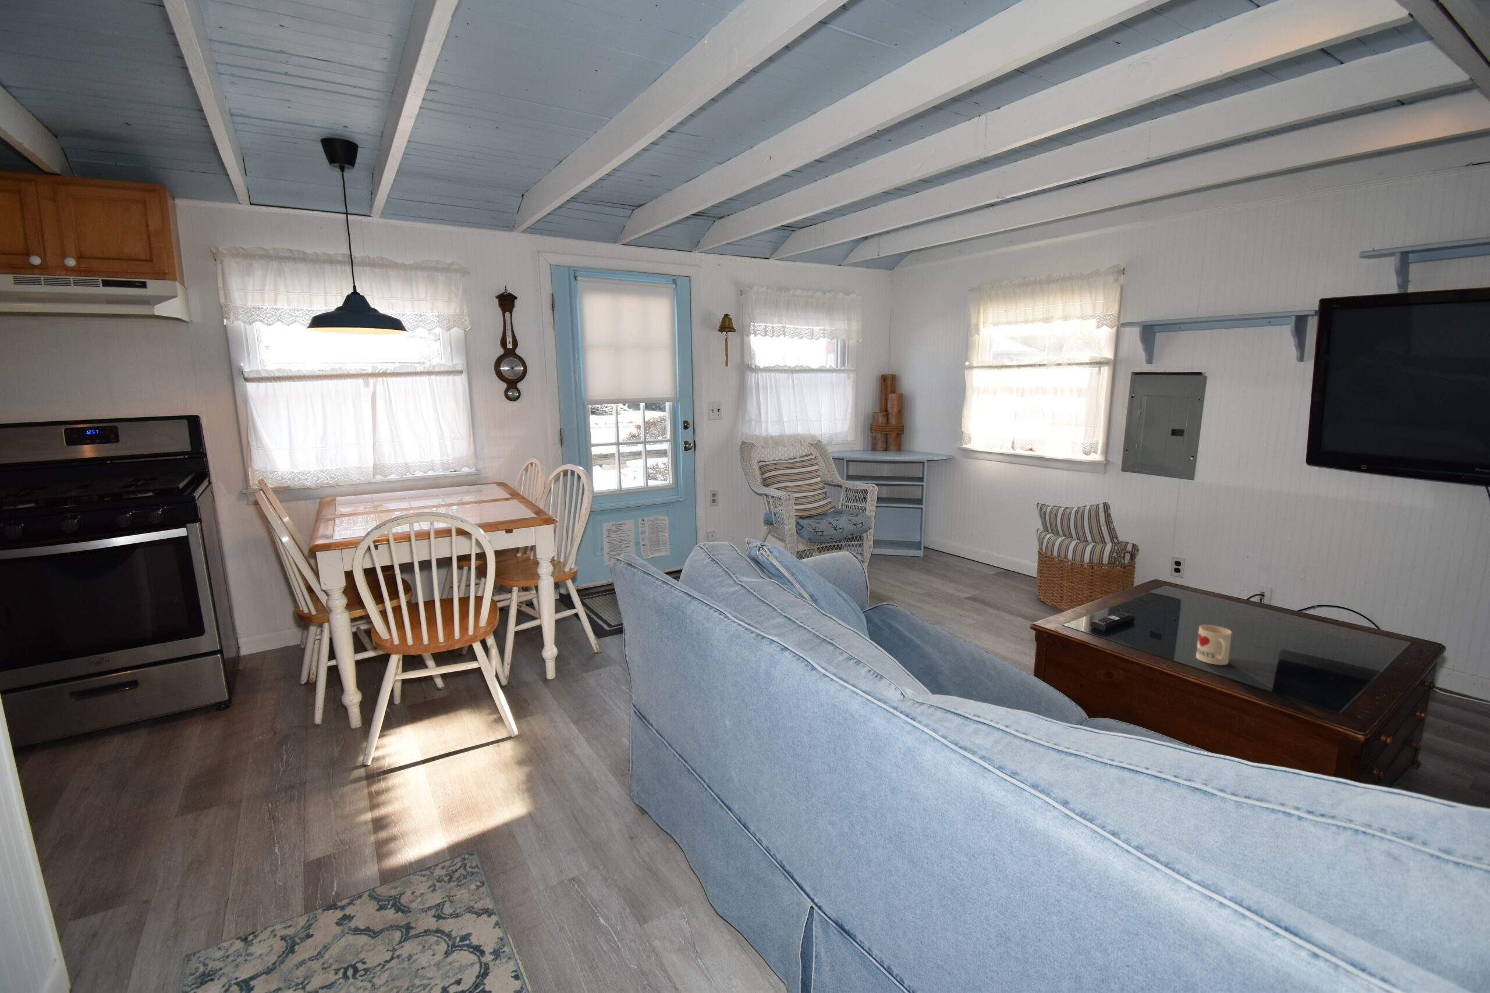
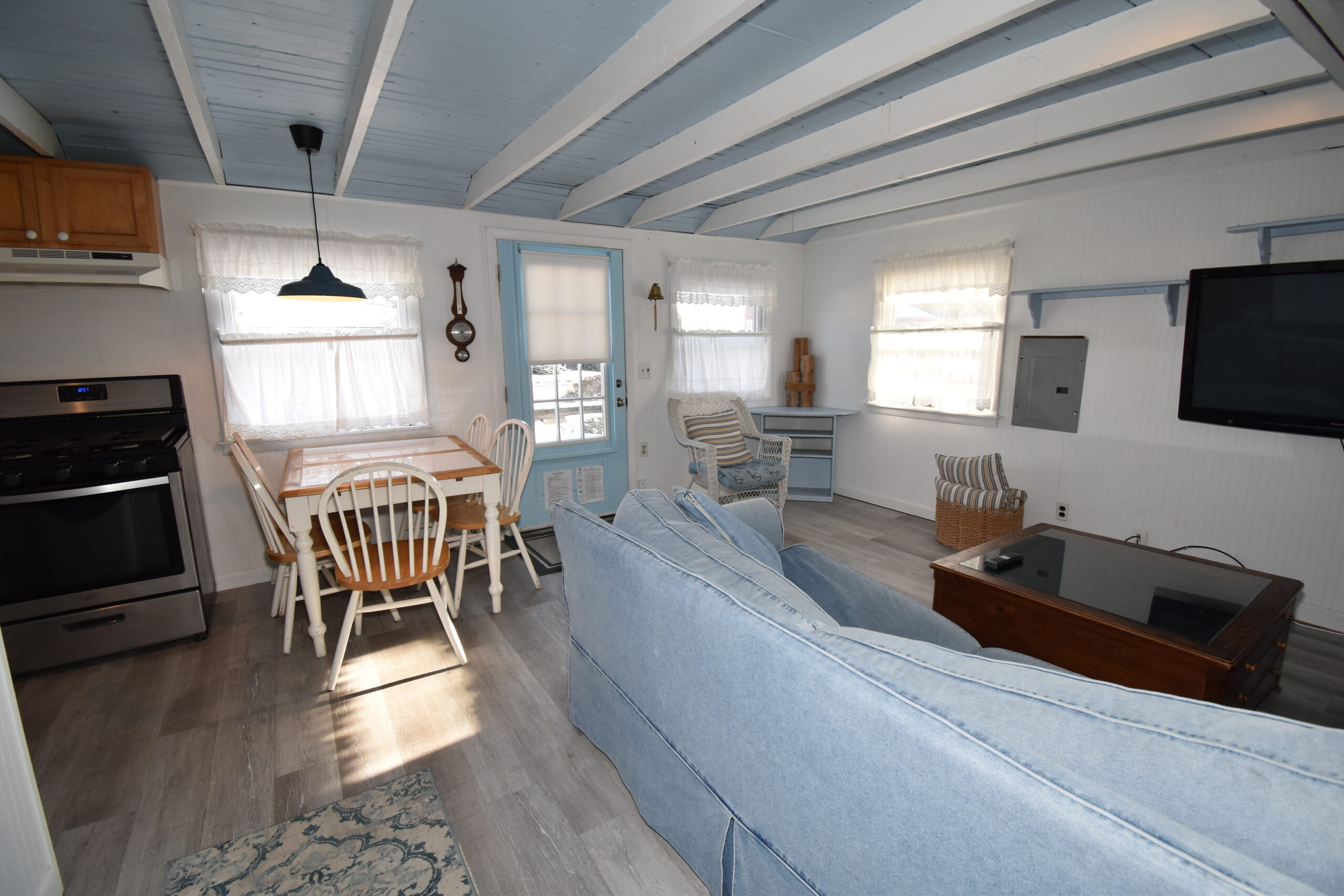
- mug [1195,624,1232,665]
